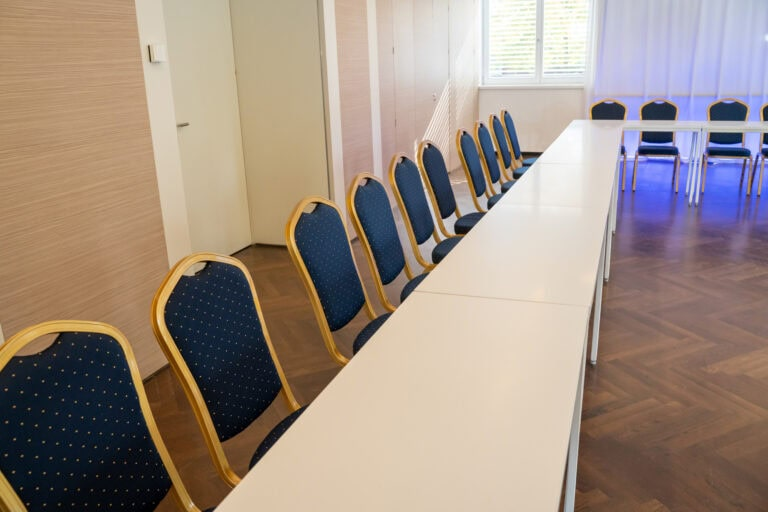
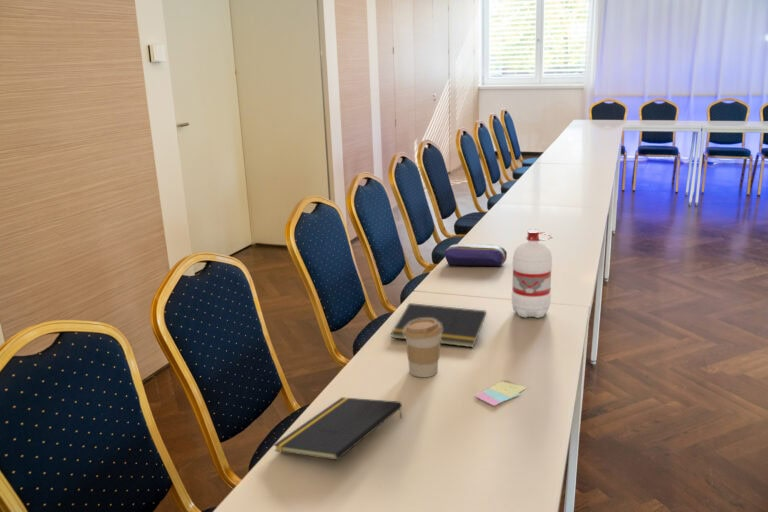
+ sticky notes [473,381,527,407]
+ notepad [390,302,487,348]
+ water bottle [511,228,554,319]
+ coffee cup [404,319,442,378]
+ notepad [273,396,403,461]
+ pencil case [444,243,508,268]
